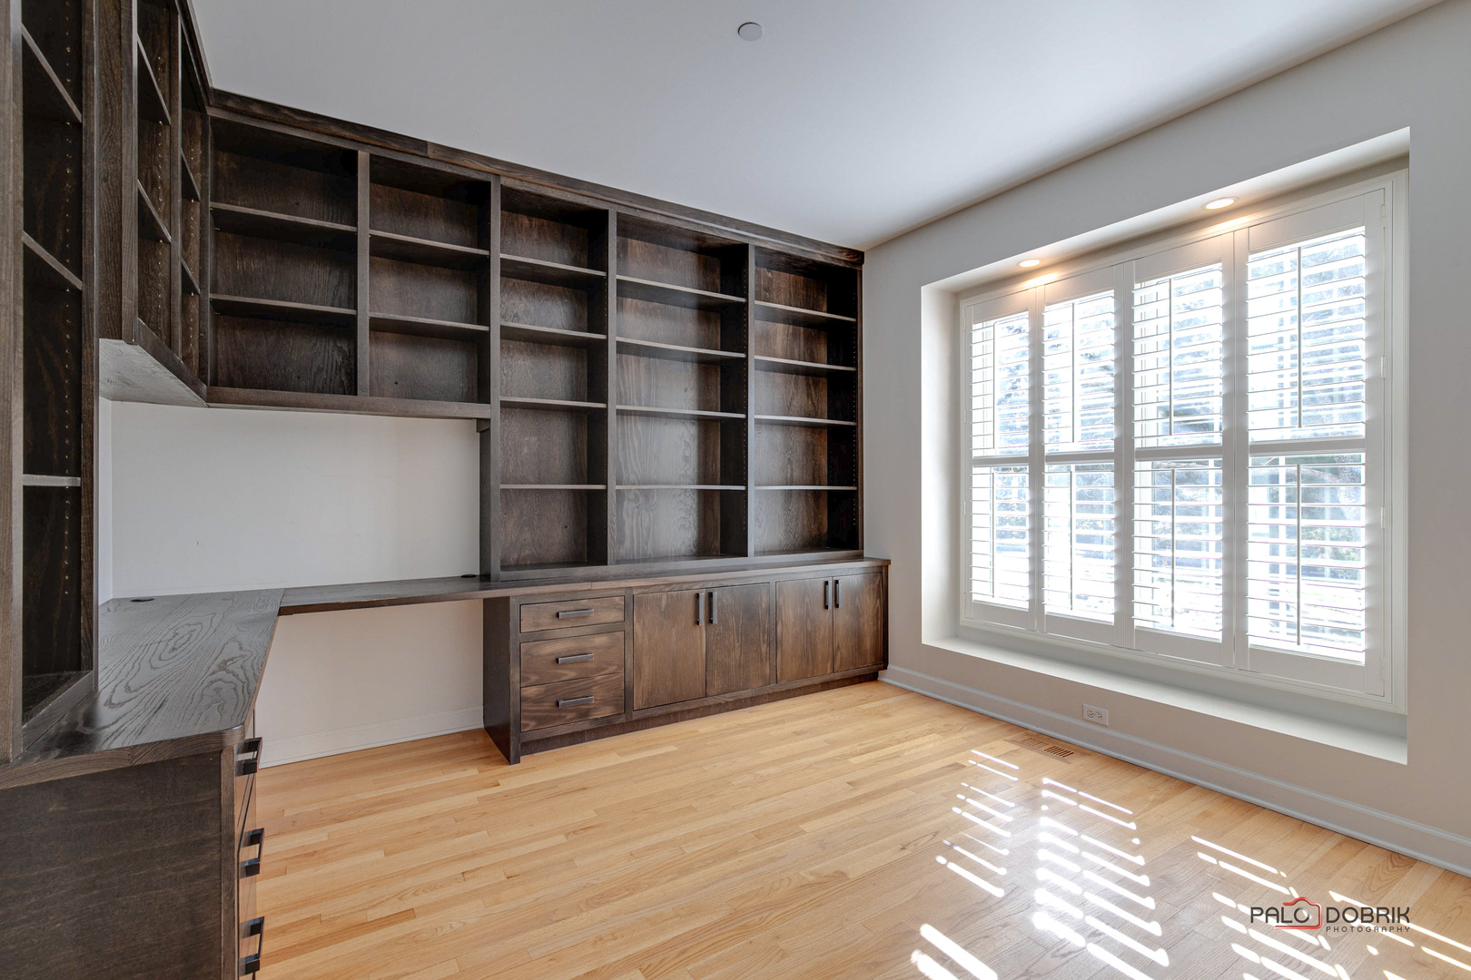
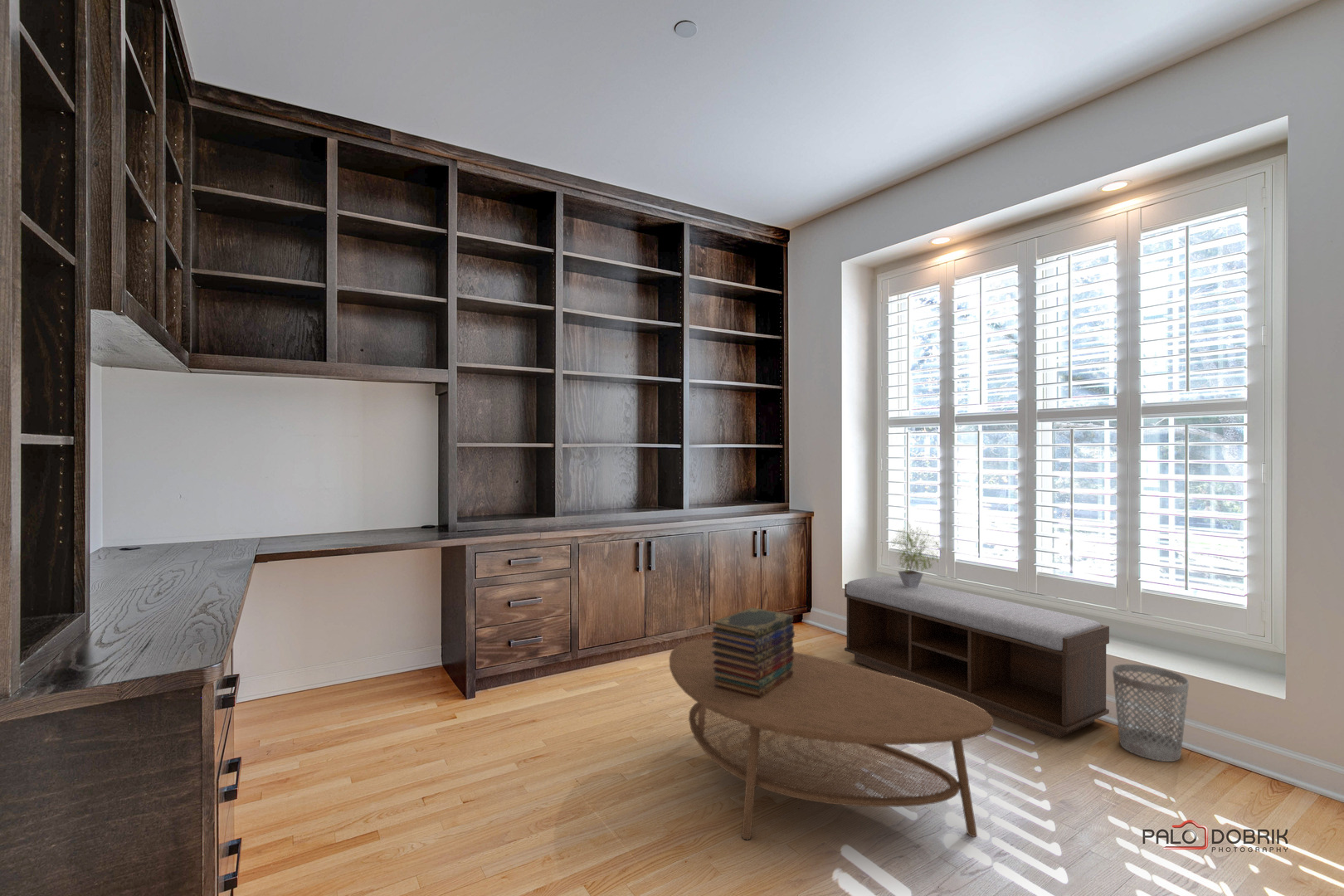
+ wastebasket [1112,663,1190,762]
+ bench [844,576,1110,739]
+ potted plant [887,522,945,588]
+ book stack [712,606,796,699]
+ coffee table [669,639,994,841]
